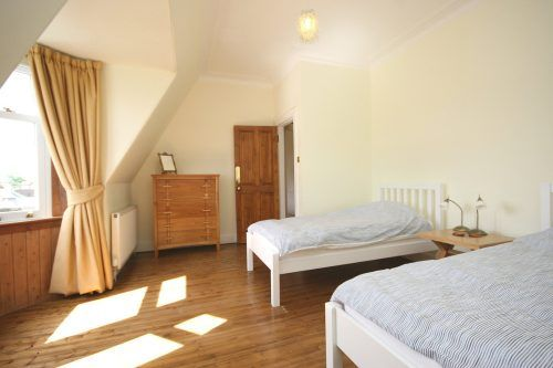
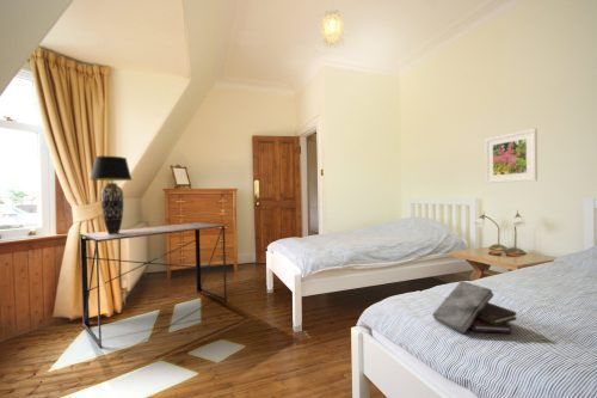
+ table lamp [90,155,133,234]
+ desk [79,221,228,349]
+ book [431,280,517,335]
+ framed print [484,128,538,184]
